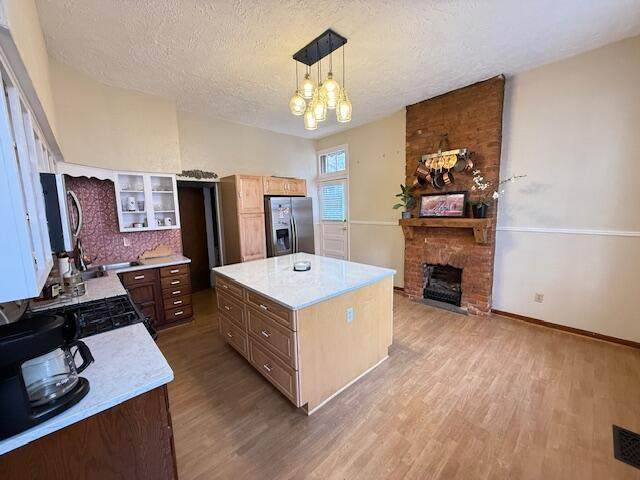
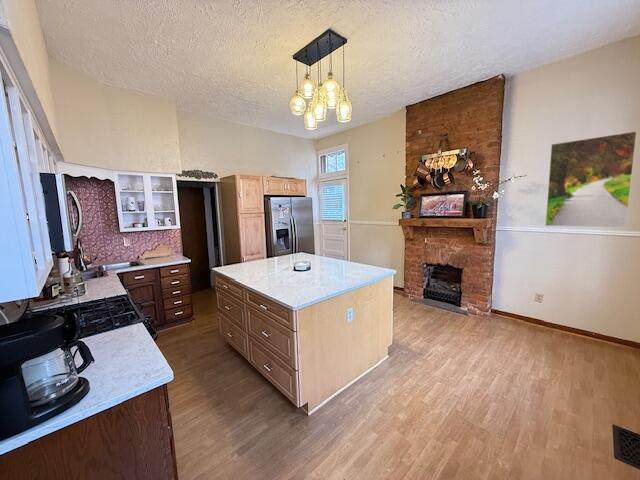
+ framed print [544,130,638,228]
